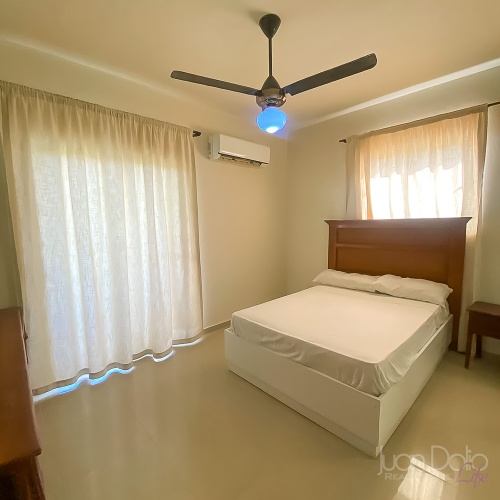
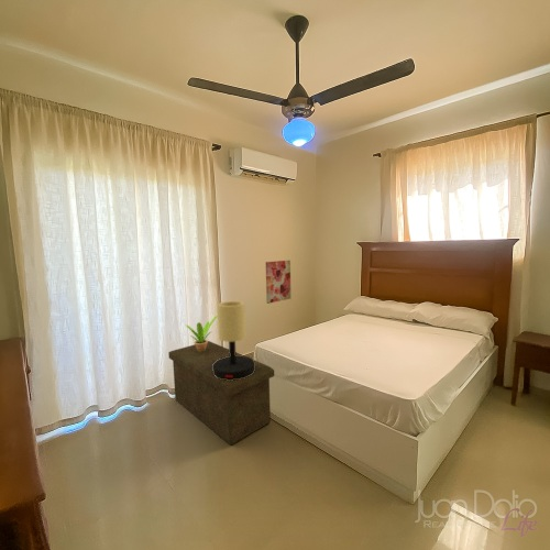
+ storage bench [167,340,275,446]
+ table lamp [212,300,255,381]
+ potted plant [185,315,218,352]
+ wall art [265,260,292,305]
